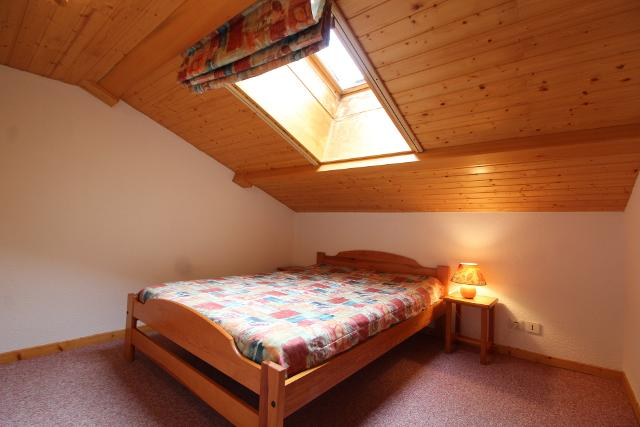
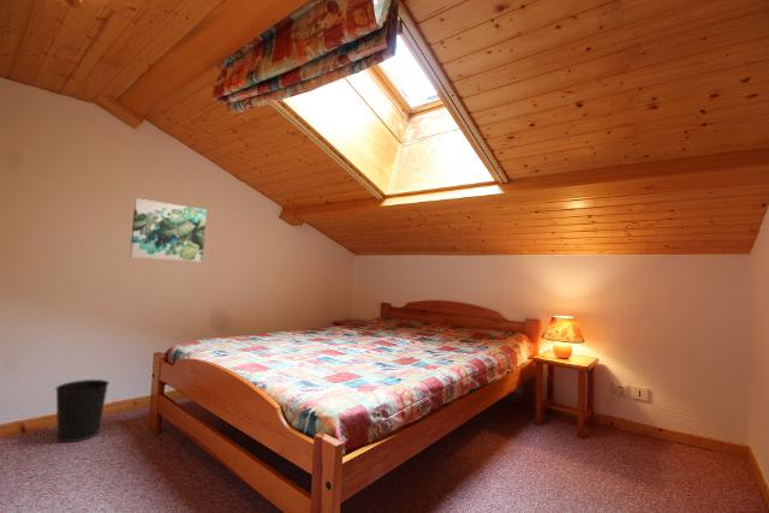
+ wall art [129,197,208,263]
+ wastebasket [54,378,111,443]
